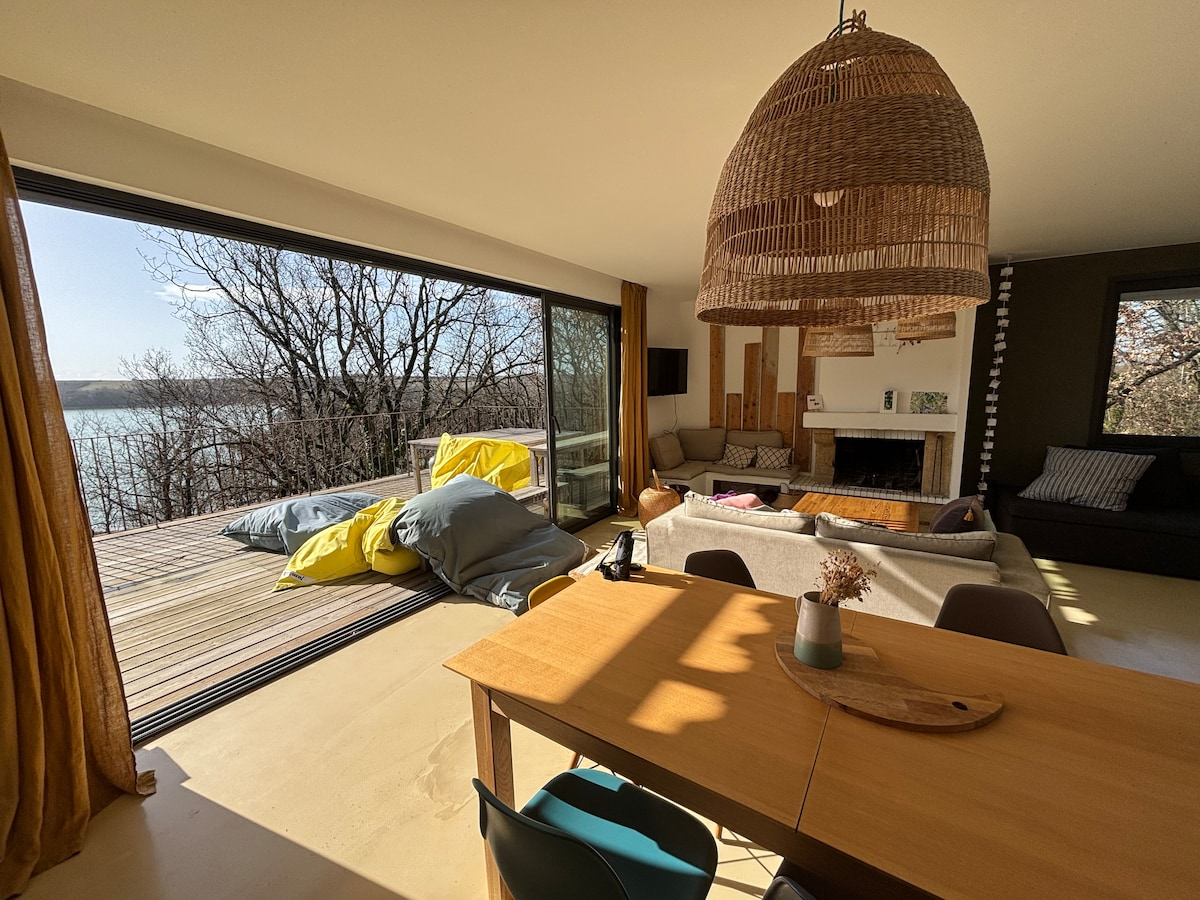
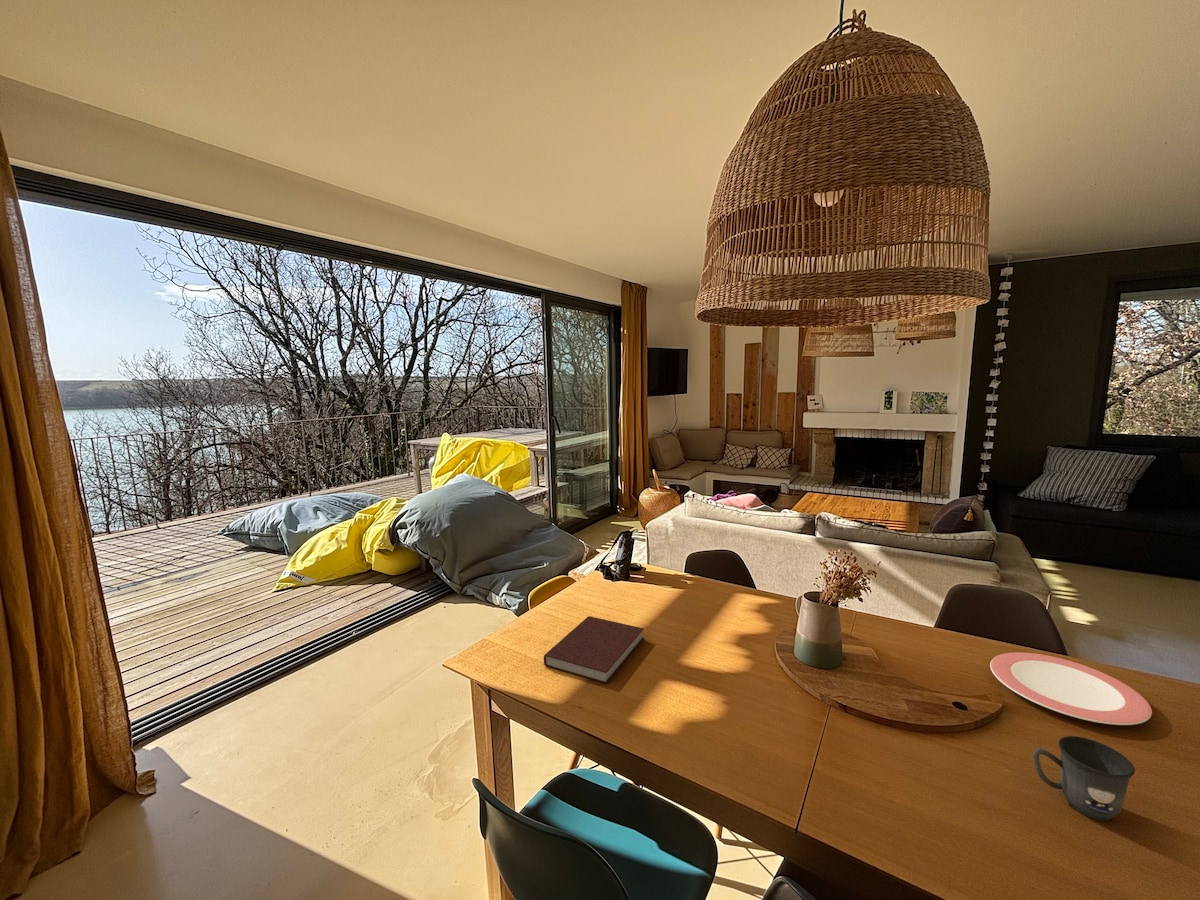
+ plate [989,651,1153,726]
+ mug [1032,735,1136,822]
+ notebook [543,615,645,685]
